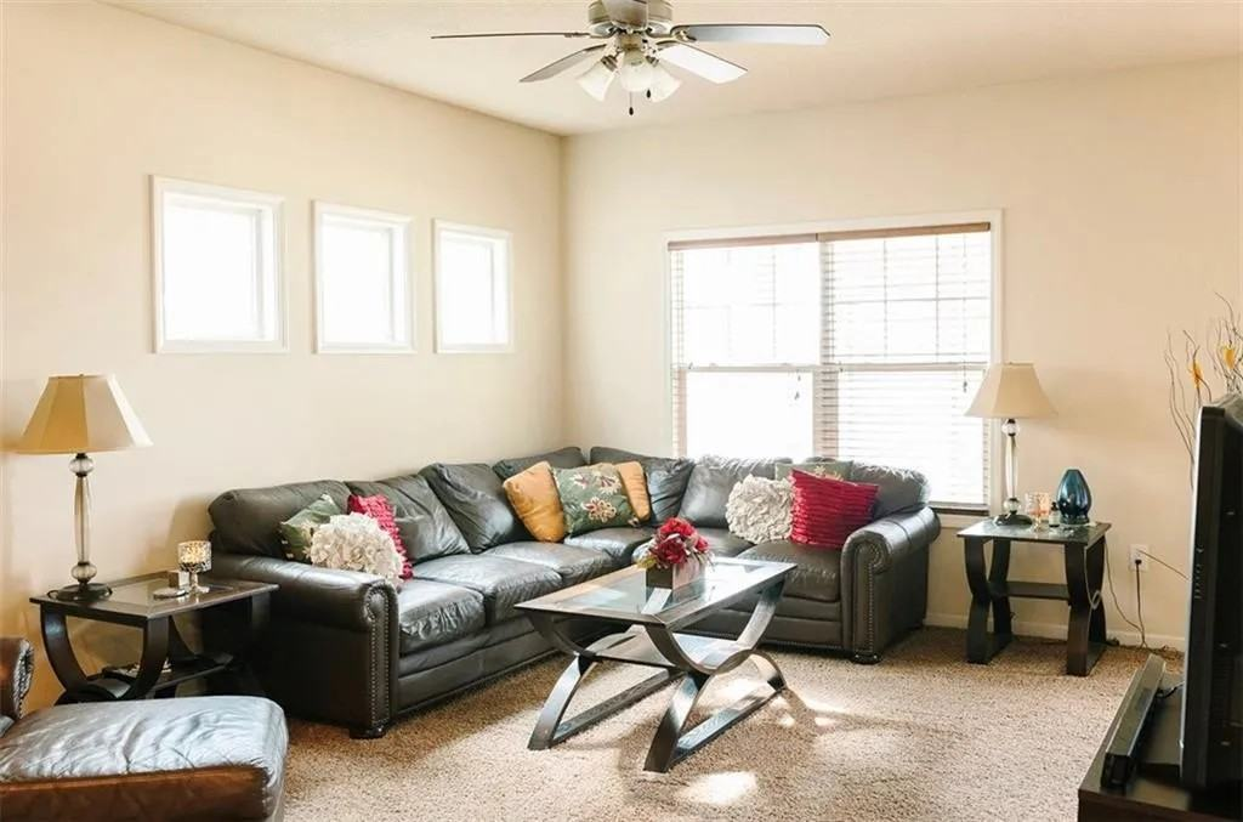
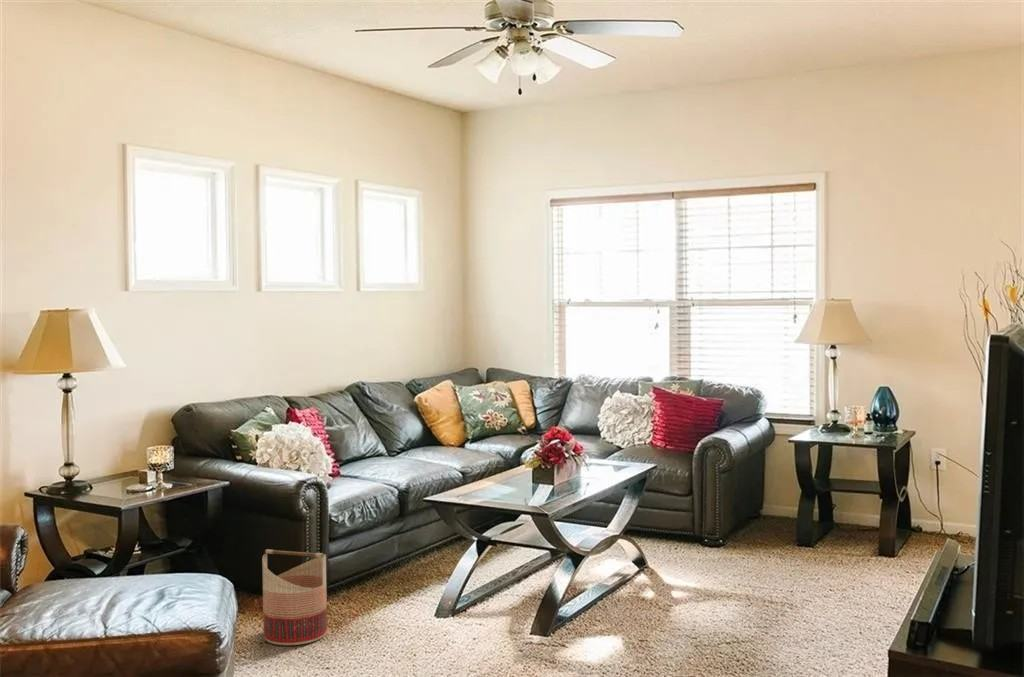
+ basket [261,549,328,646]
